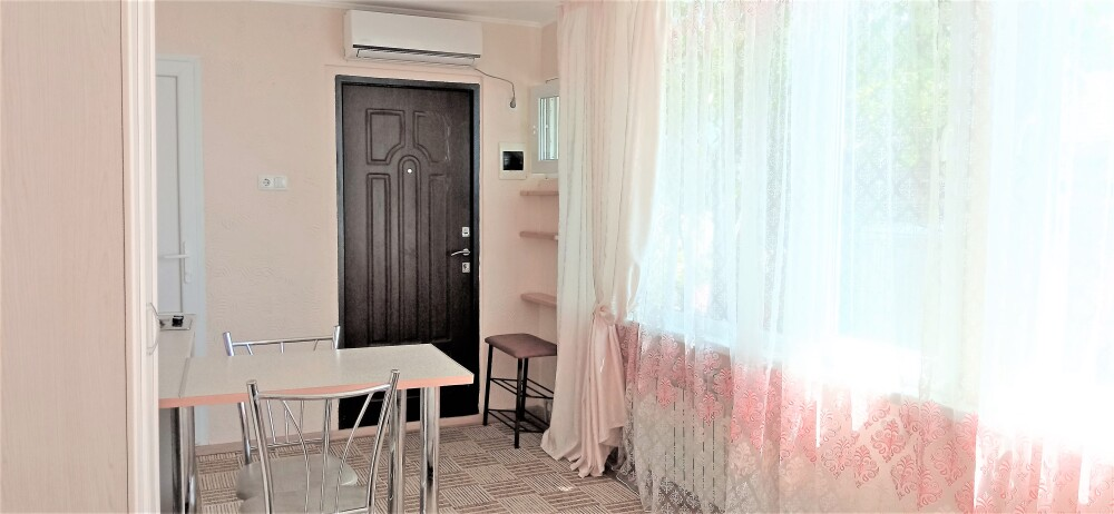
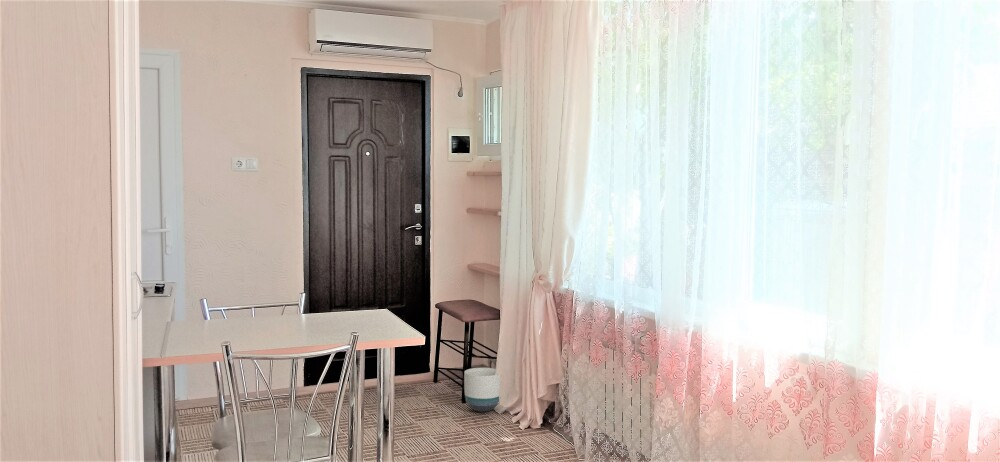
+ planter [463,367,500,413]
